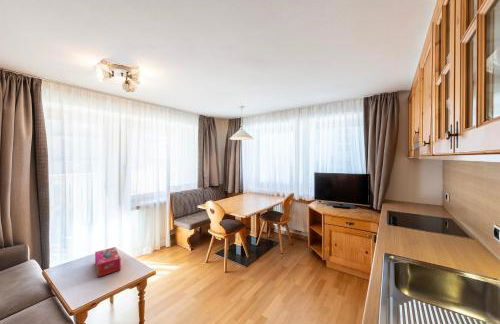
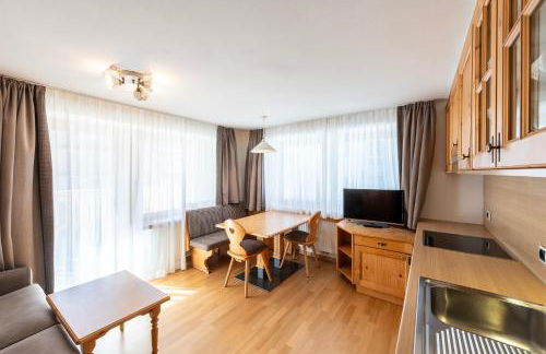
- tissue box [94,246,122,278]
